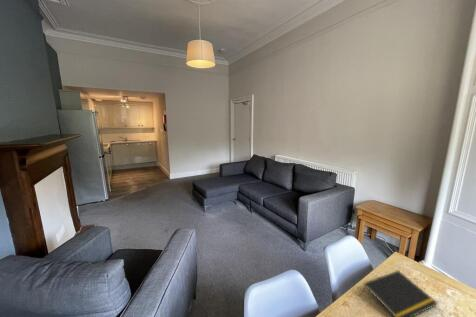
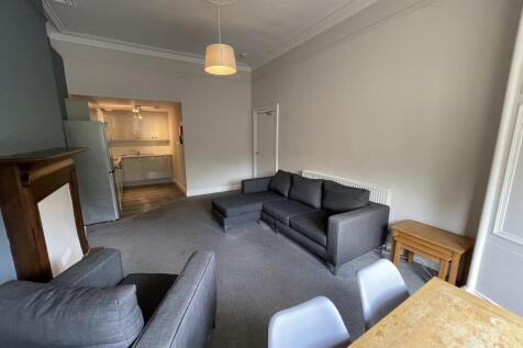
- notepad [361,269,439,317]
